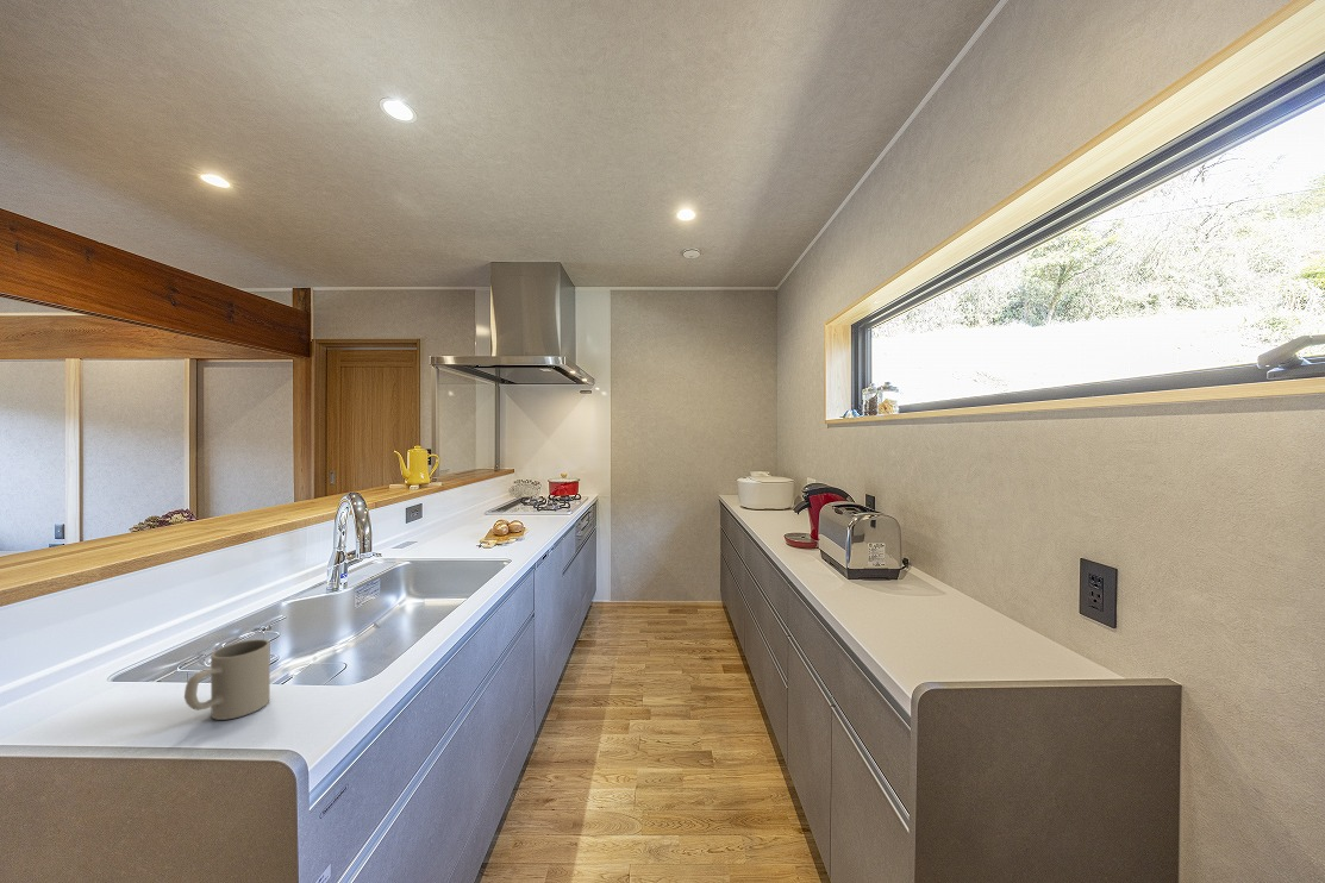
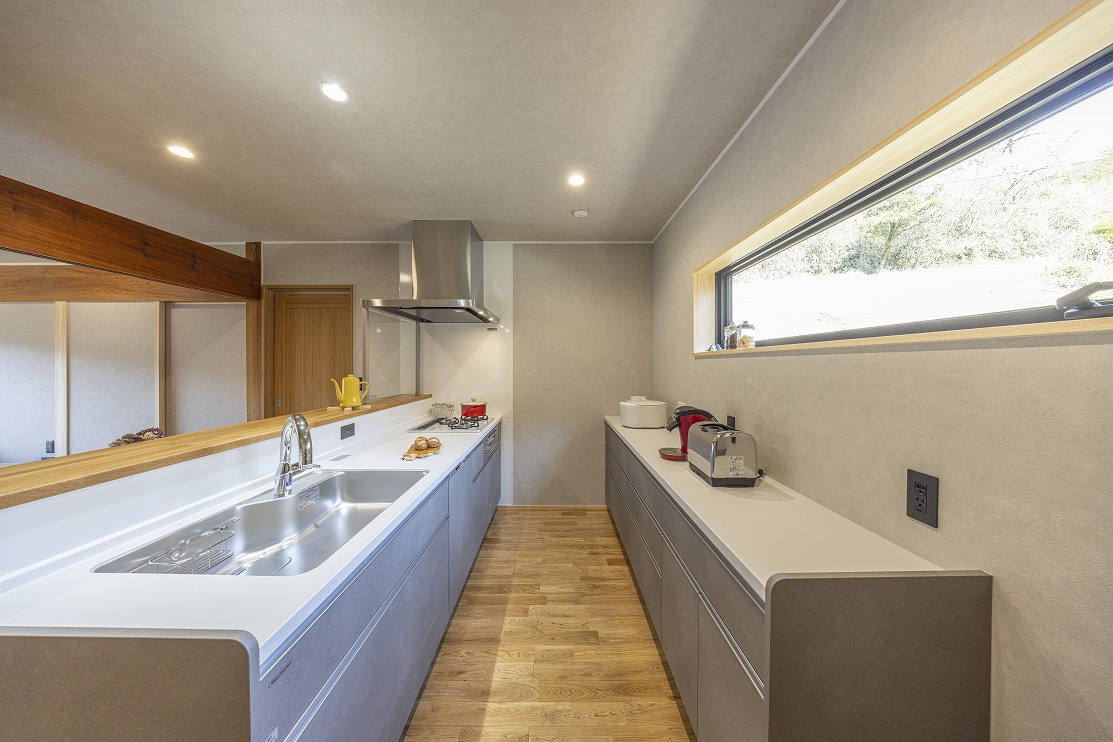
- mug [183,638,271,721]
